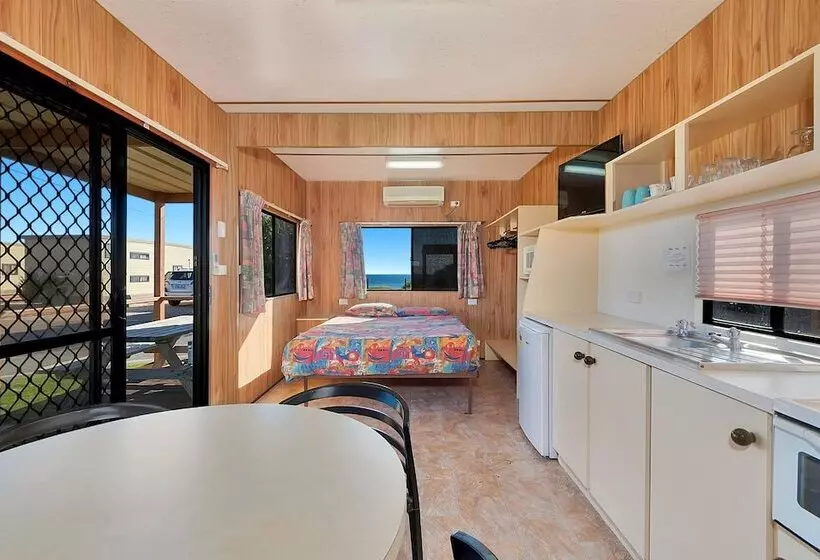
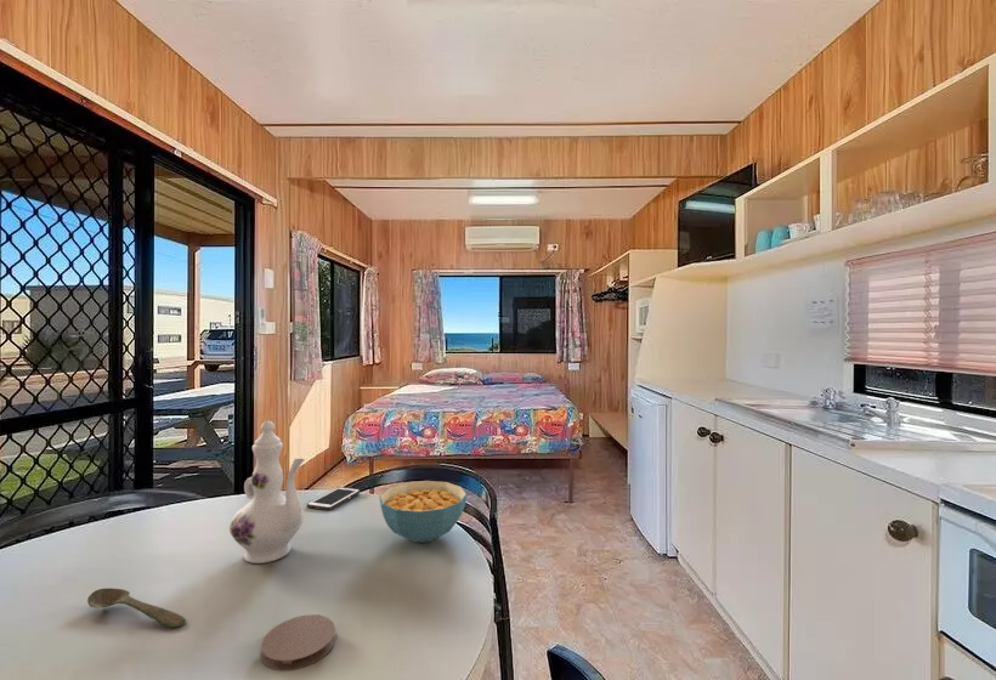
+ coaster [260,613,336,672]
+ chinaware [228,420,306,565]
+ cereal bowl [378,480,468,544]
+ spoon [86,586,187,629]
+ cell phone [306,486,361,511]
